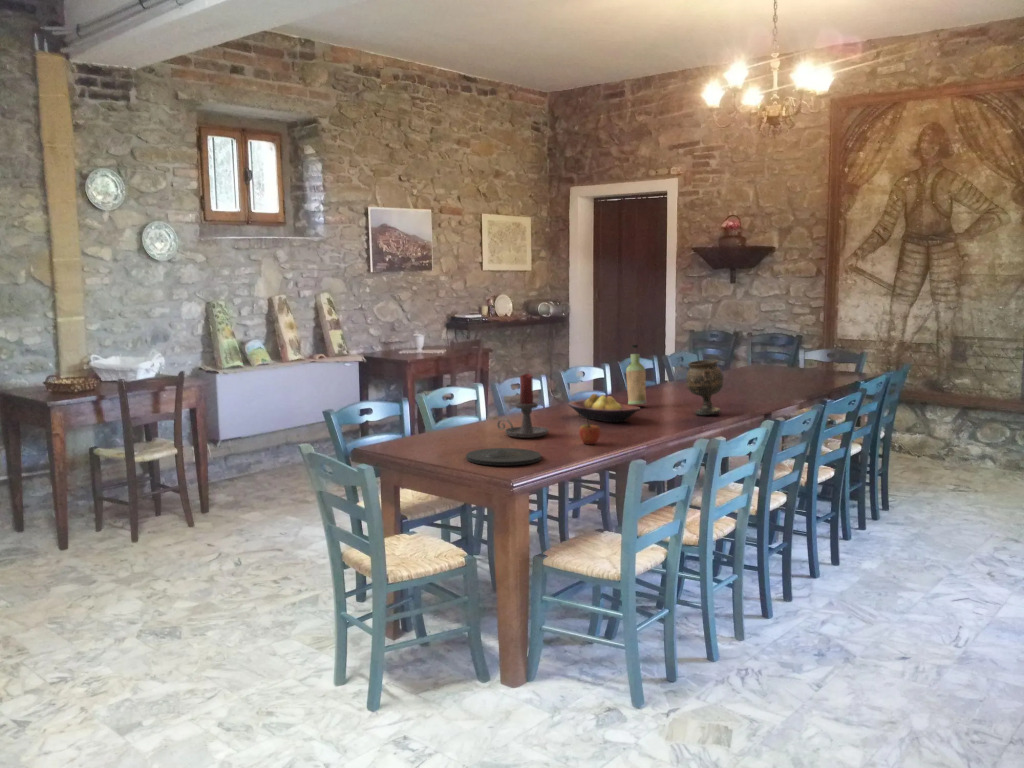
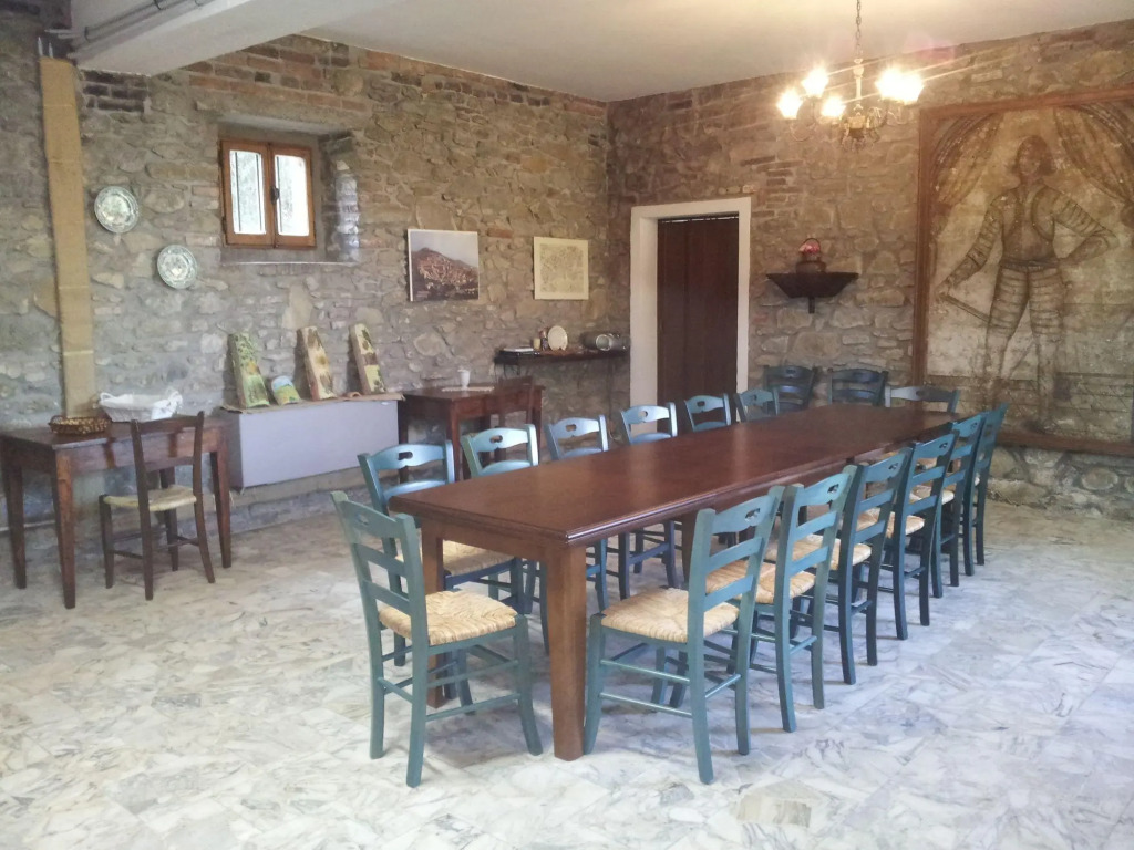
- candle holder [496,372,550,439]
- goblet [685,359,725,416]
- bottle [625,344,648,405]
- plate [465,447,542,467]
- fruit bowl [567,393,641,423]
- apple [578,418,602,445]
